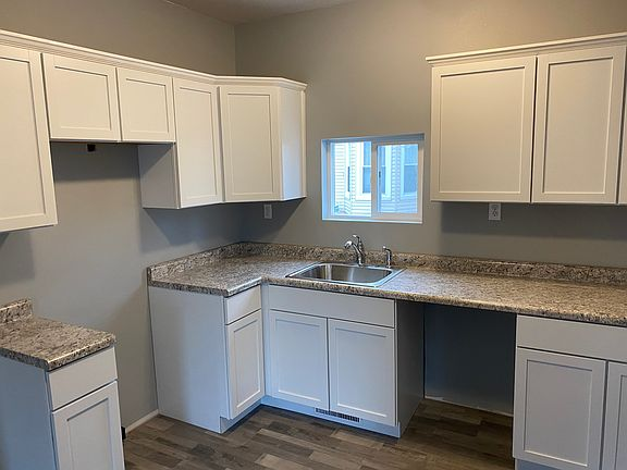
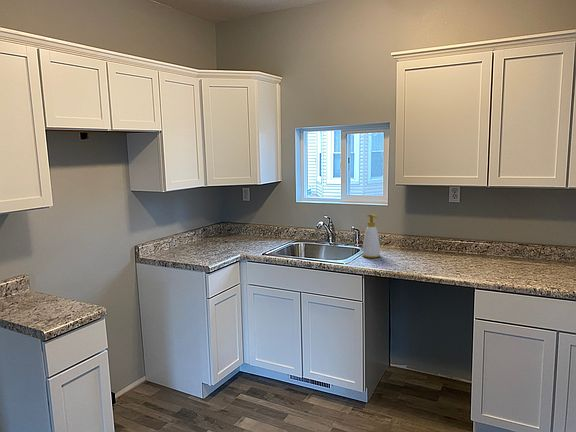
+ soap bottle [362,214,381,259]
